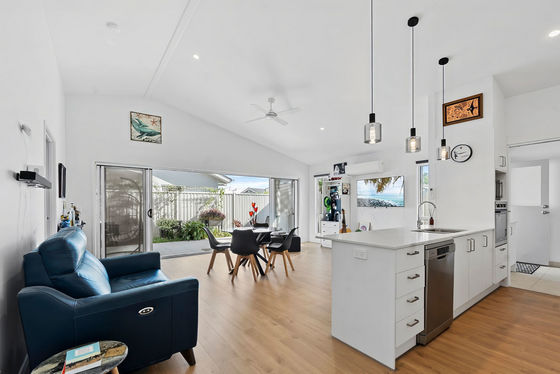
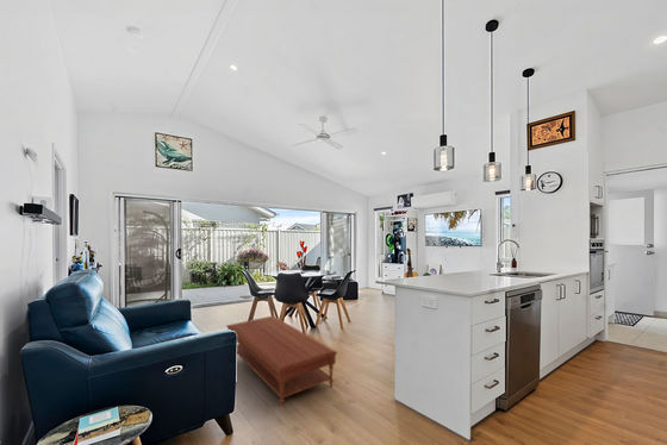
+ coffee table [225,315,338,407]
